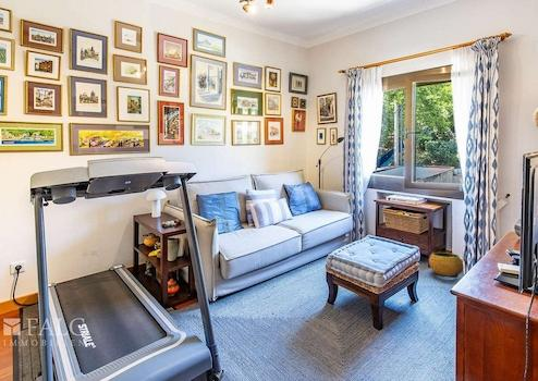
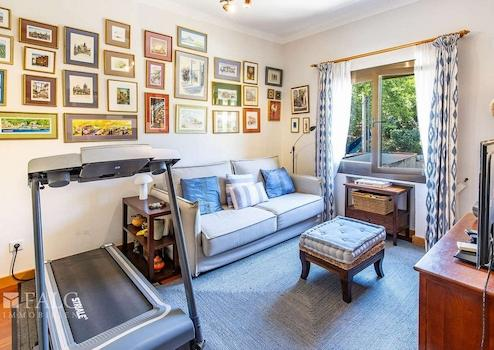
- clay pot [428,251,464,279]
